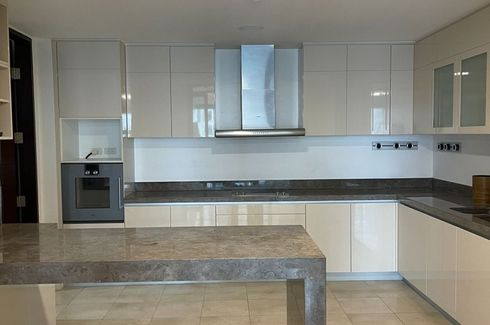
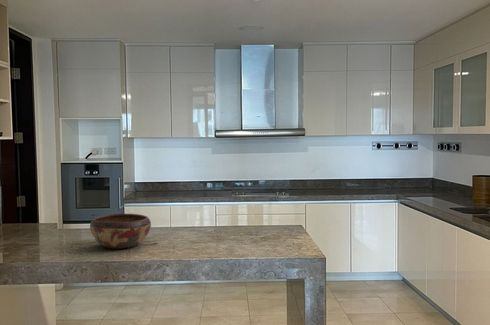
+ decorative bowl [89,213,152,250]
